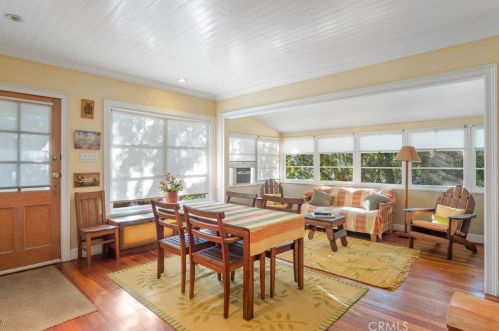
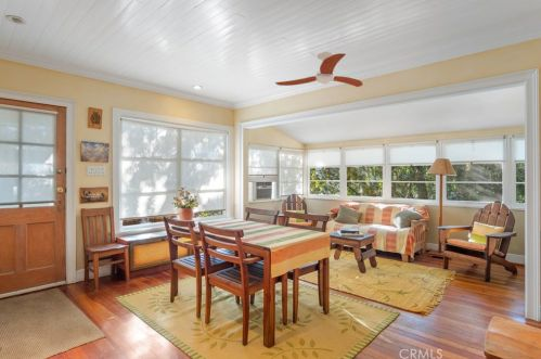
+ ceiling fan [274,51,364,88]
